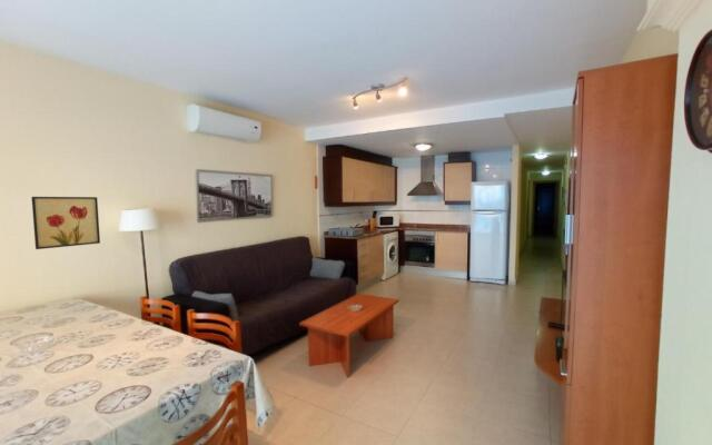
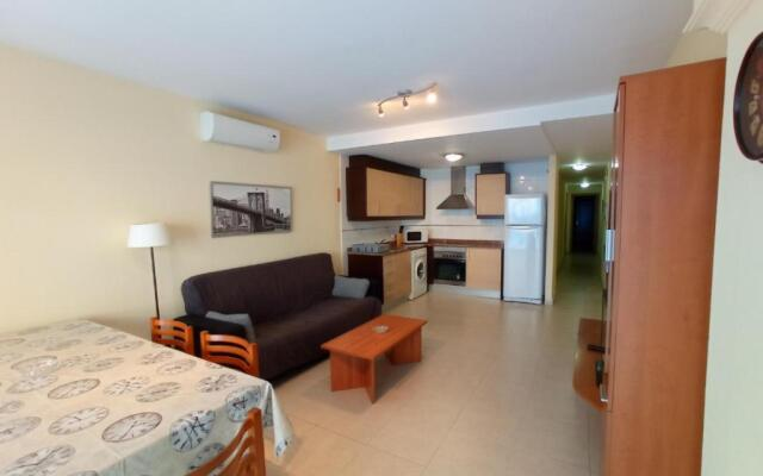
- wall art [30,196,101,250]
